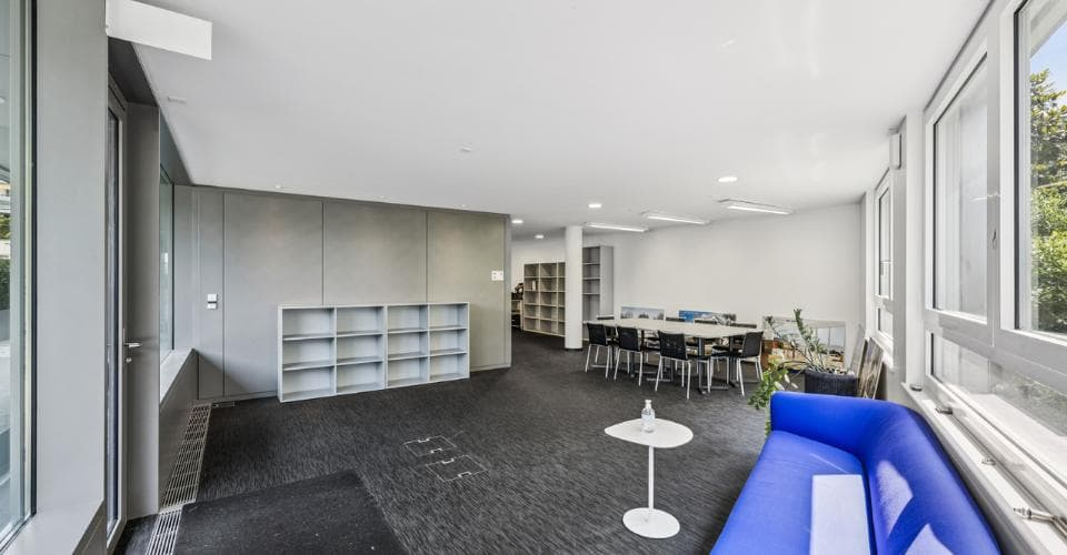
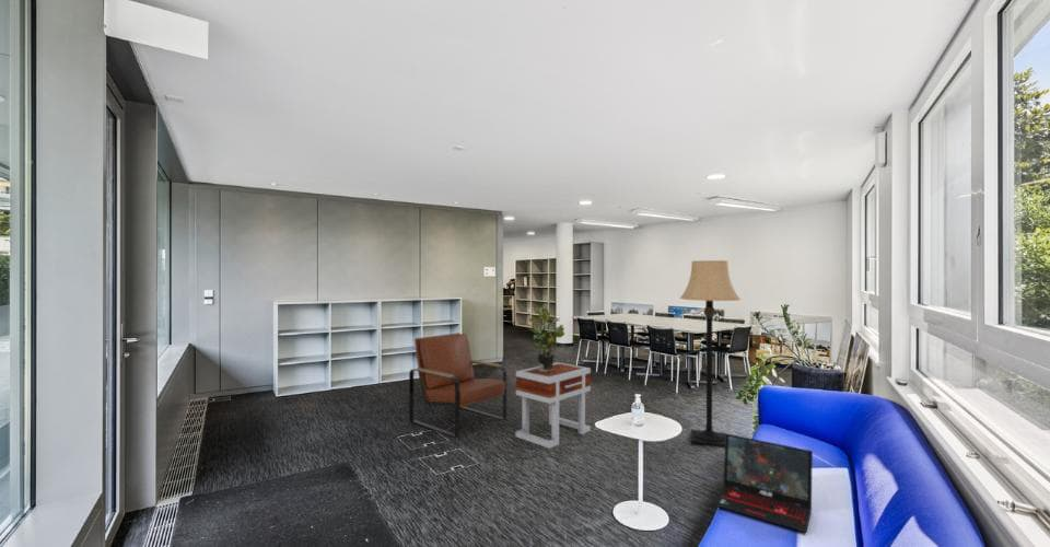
+ side table [515,361,592,450]
+ potted plant [528,305,565,372]
+ laptop [710,432,814,534]
+ lamp [678,259,742,449]
+ armchair [408,331,508,438]
